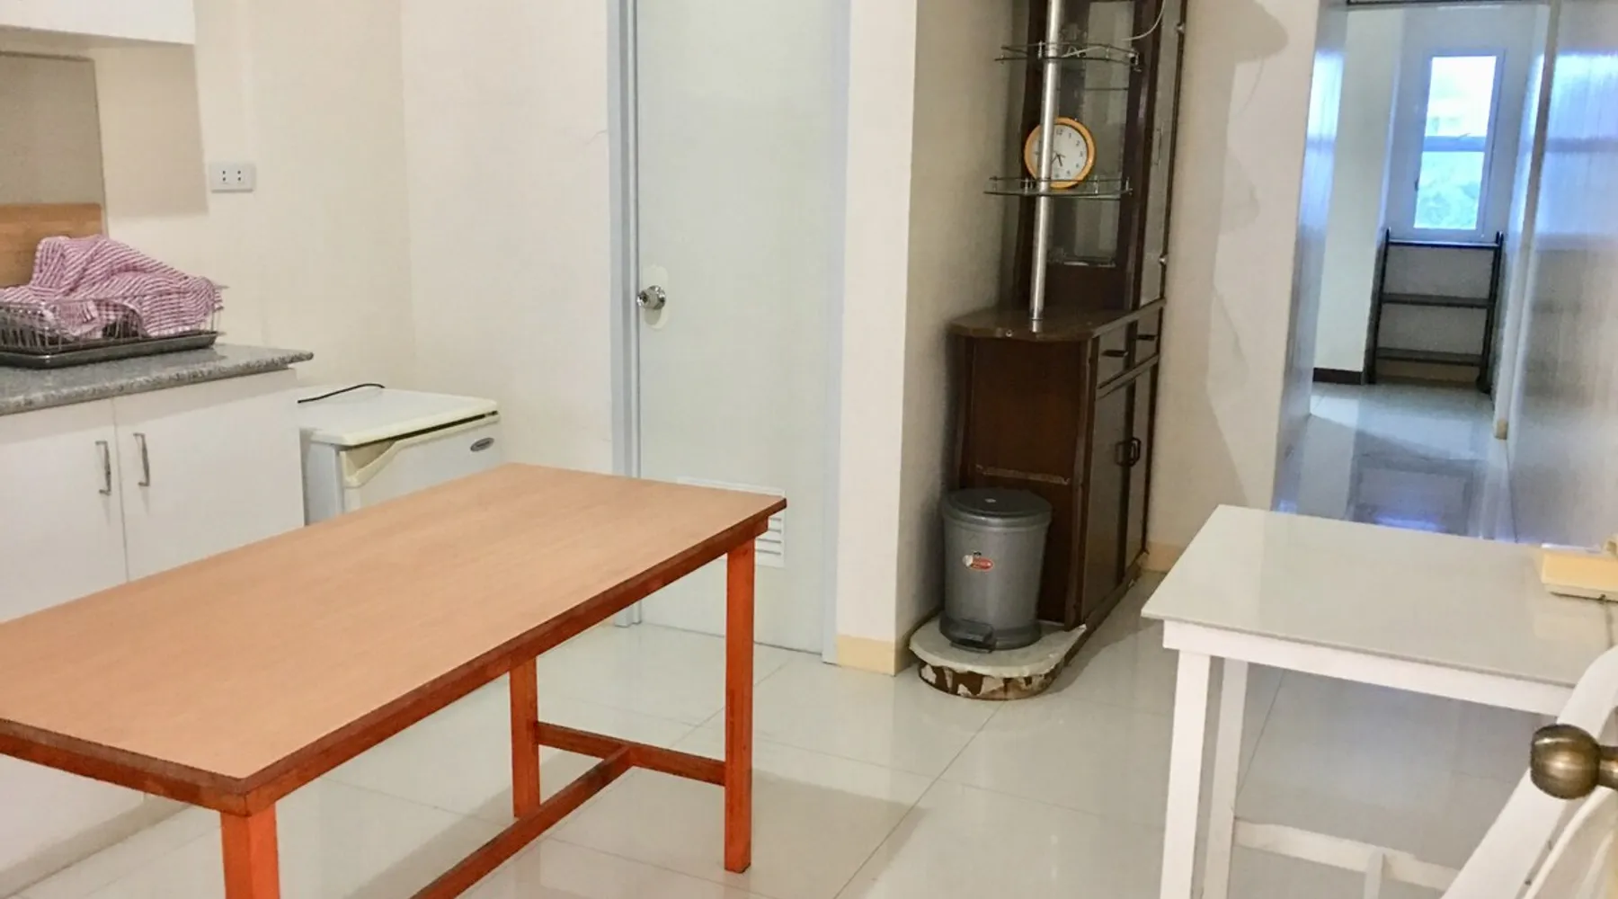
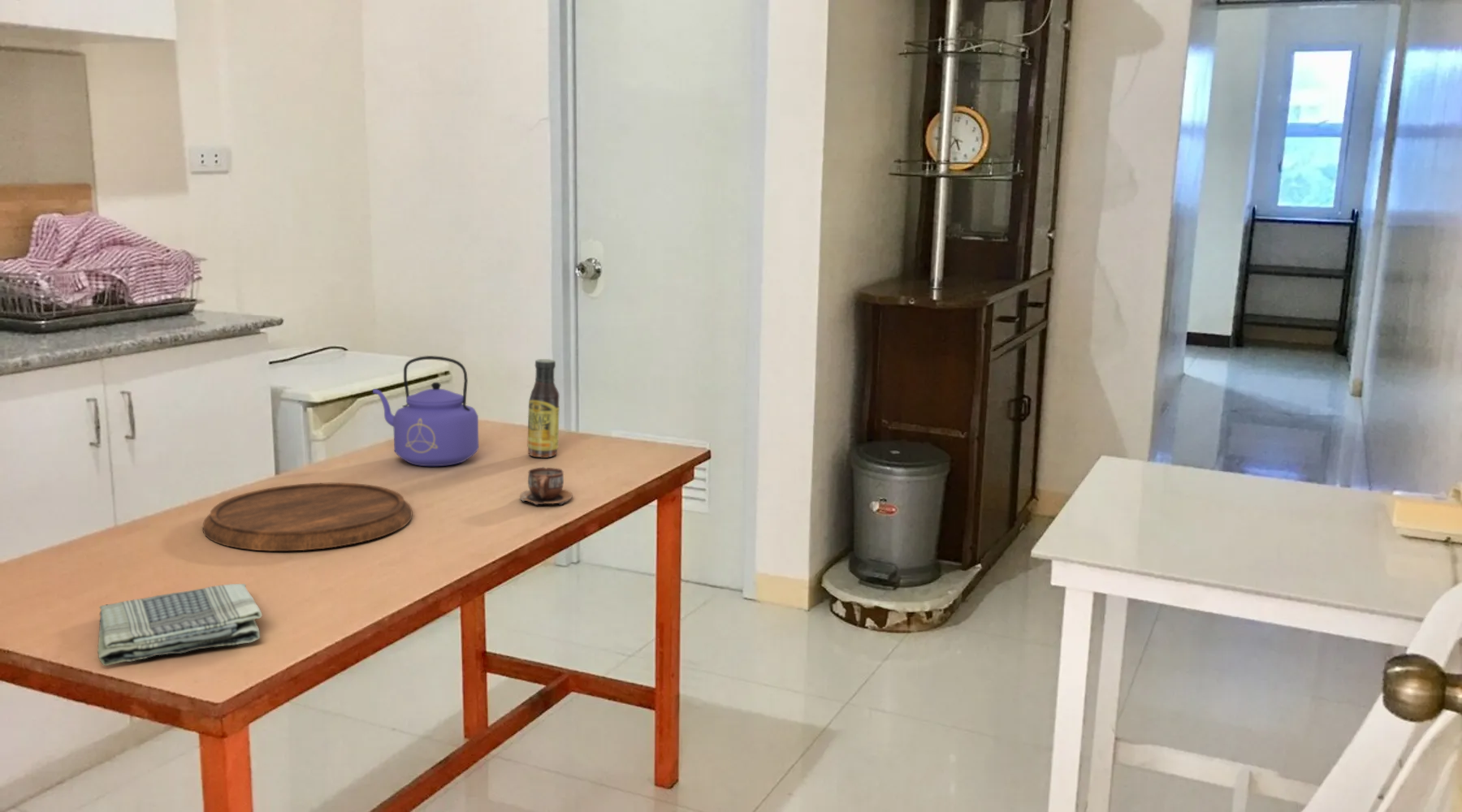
+ dish towel [97,583,262,667]
+ cutting board [202,482,413,551]
+ cup [519,467,573,506]
+ sauce bottle [527,358,560,459]
+ kettle [372,355,479,467]
